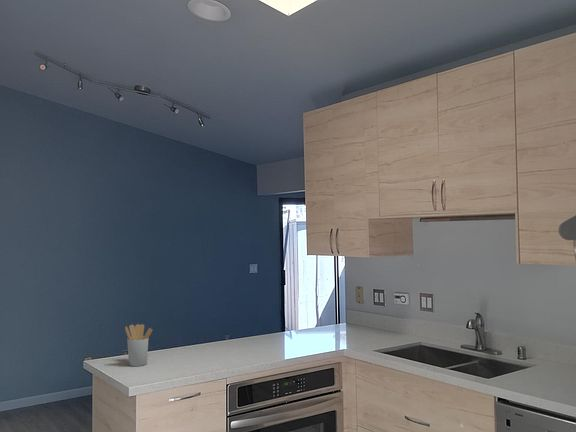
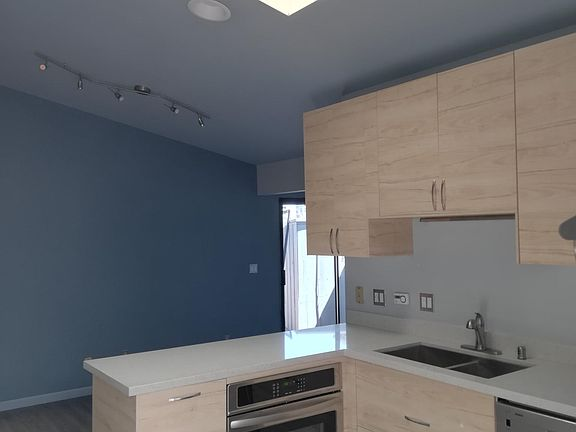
- utensil holder [124,323,153,367]
